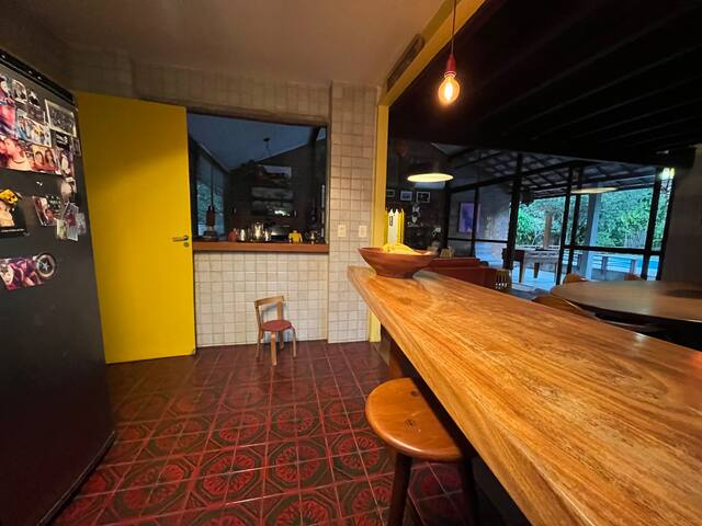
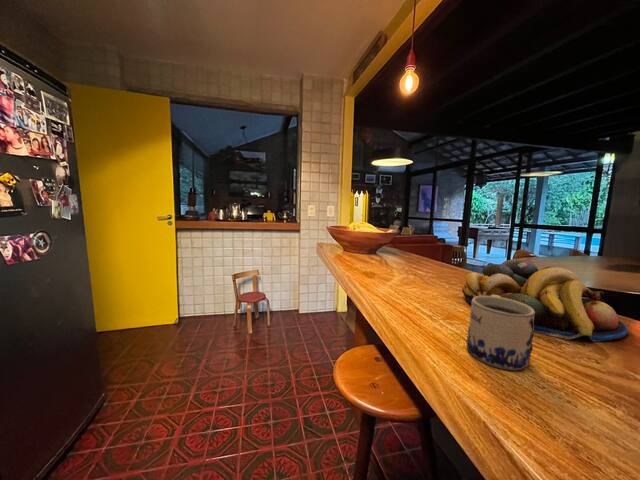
+ mug [466,295,535,371]
+ fruit bowl [461,260,629,343]
